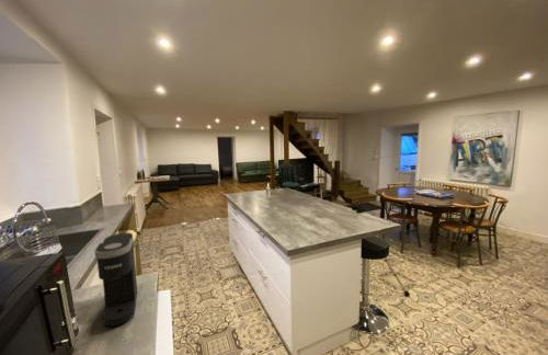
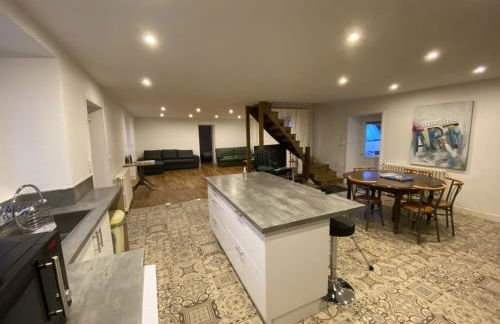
- coffee maker [93,232,138,328]
